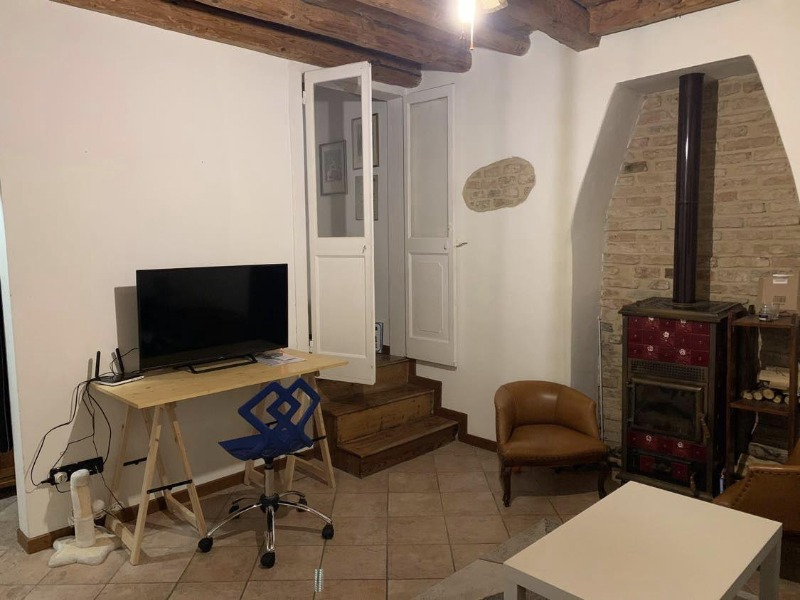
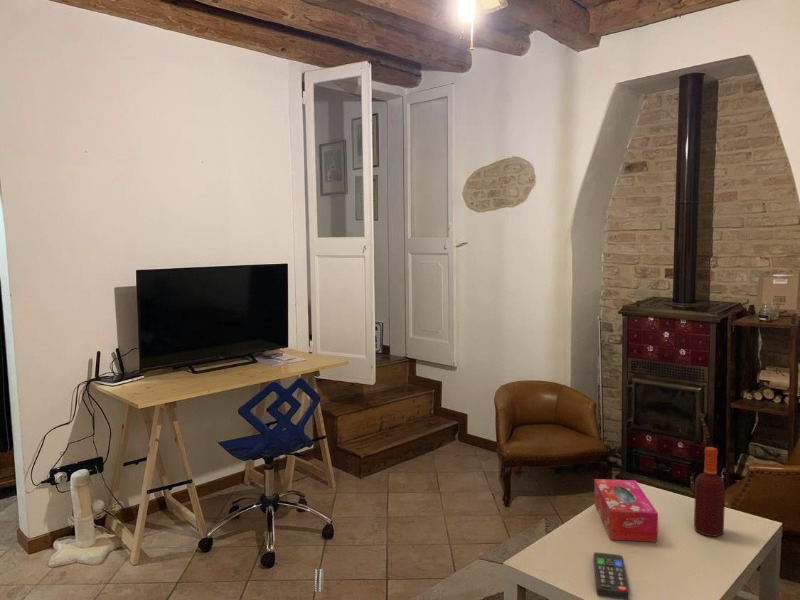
+ bottle [693,446,726,538]
+ tissue box [593,478,659,543]
+ remote control [593,551,631,600]
